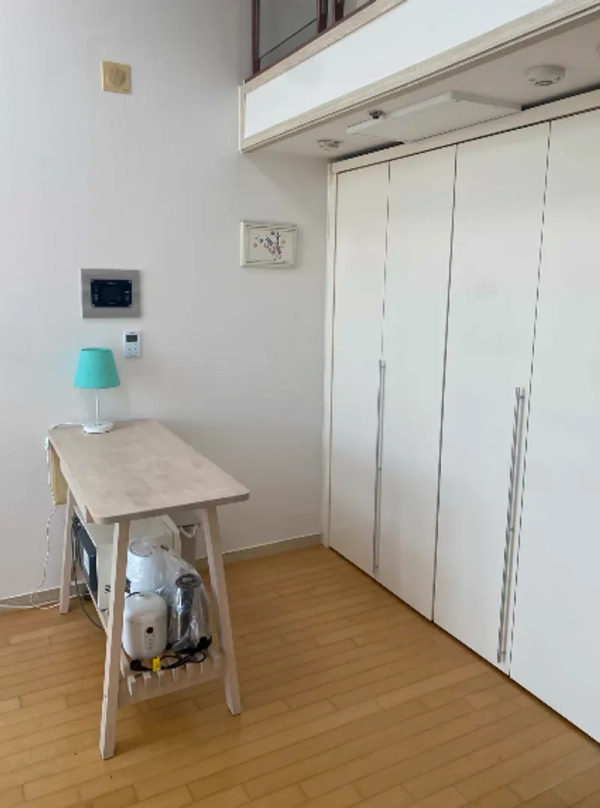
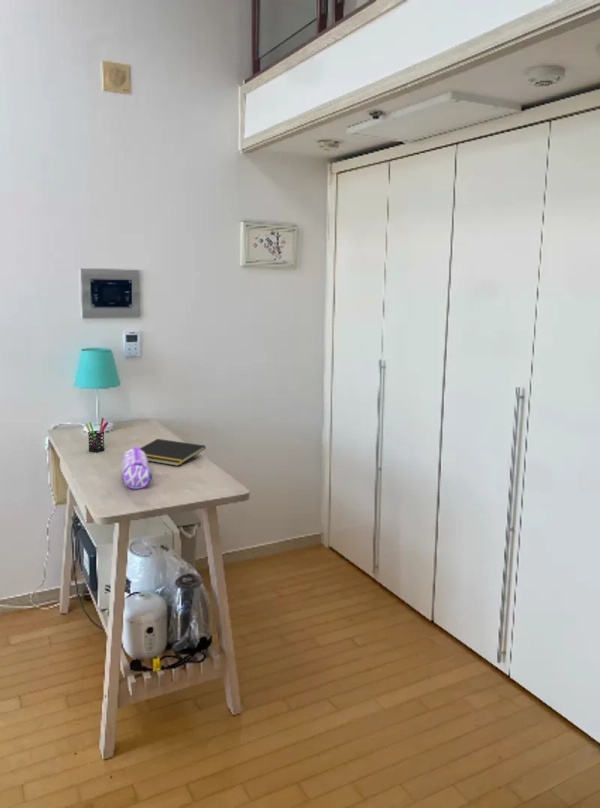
+ pen holder [84,417,109,453]
+ notepad [140,438,206,467]
+ pencil case [120,445,153,490]
